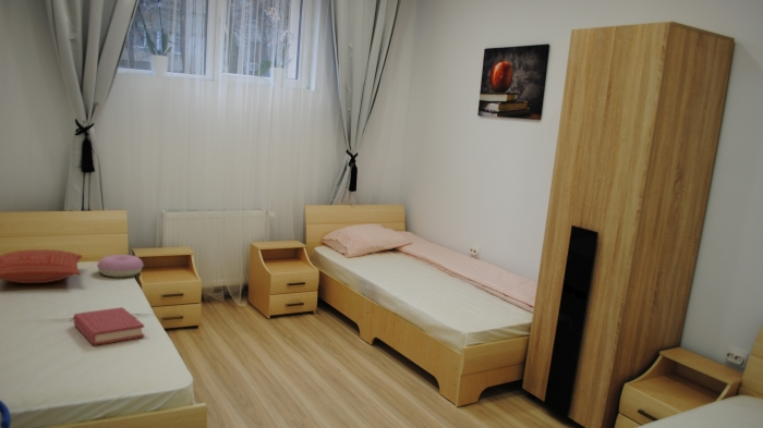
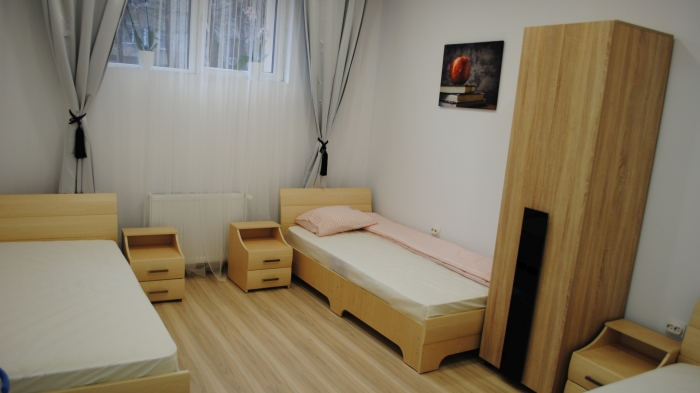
- cushion [96,254,145,279]
- pillow [0,248,84,284]
- hardback book [73,306,145,346]
